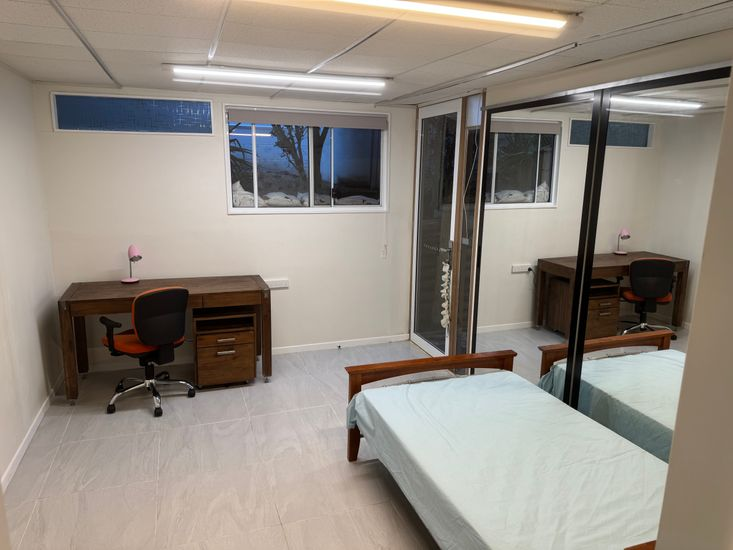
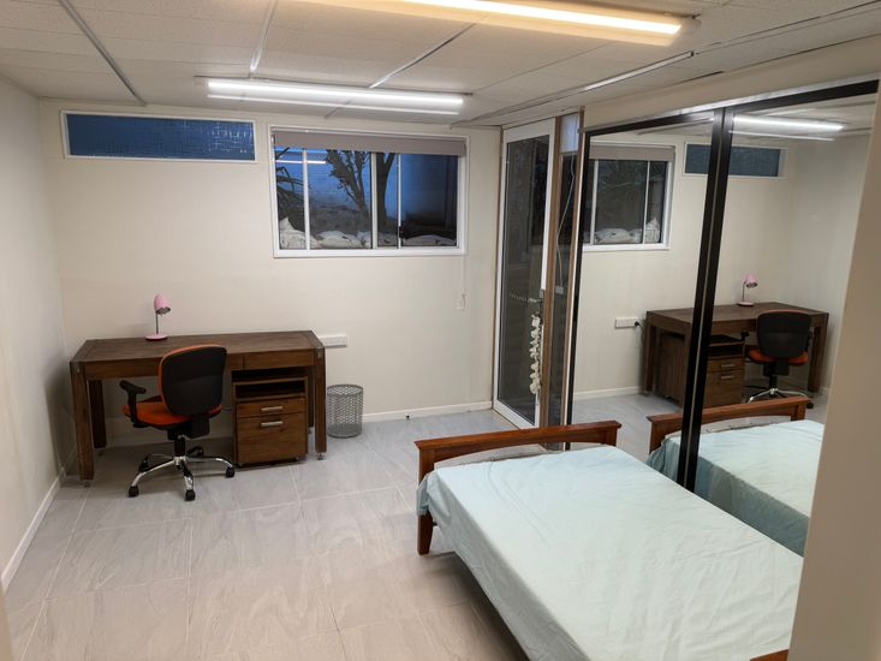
+ waste bin [326,383,364,439]
